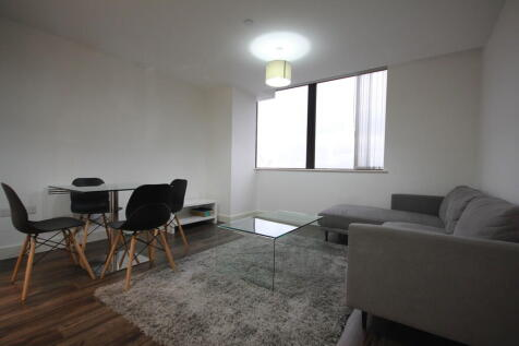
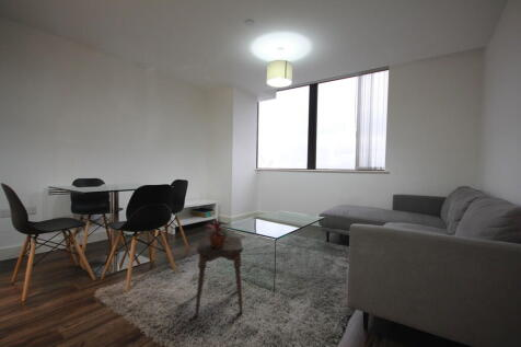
+ potted plant [206,218,232,247]
+ stool [194,235,244,319]
